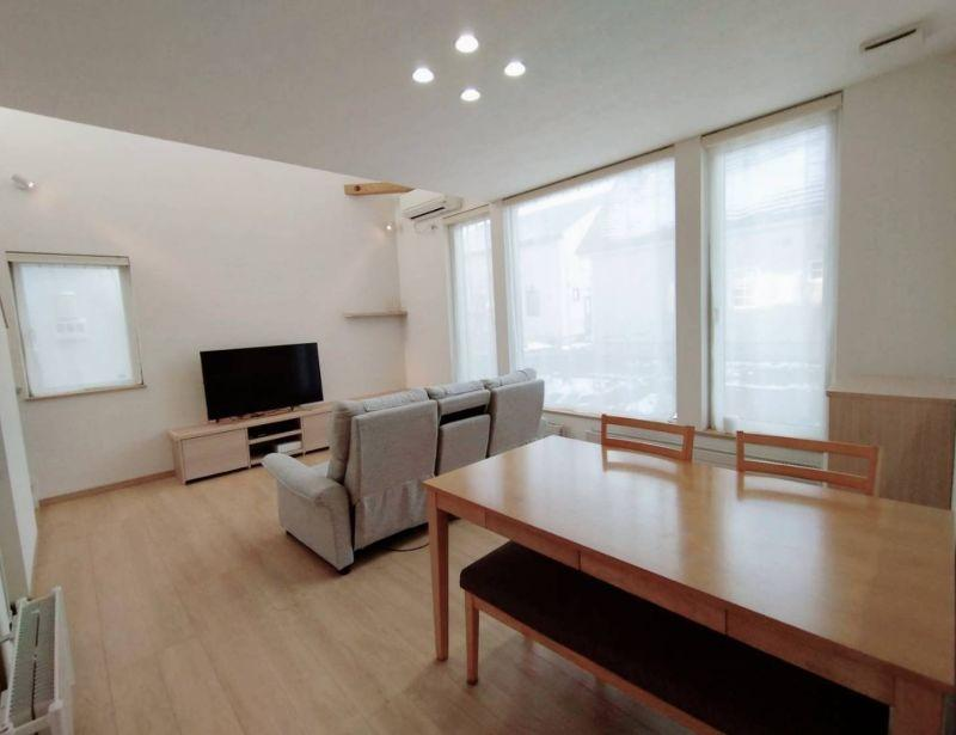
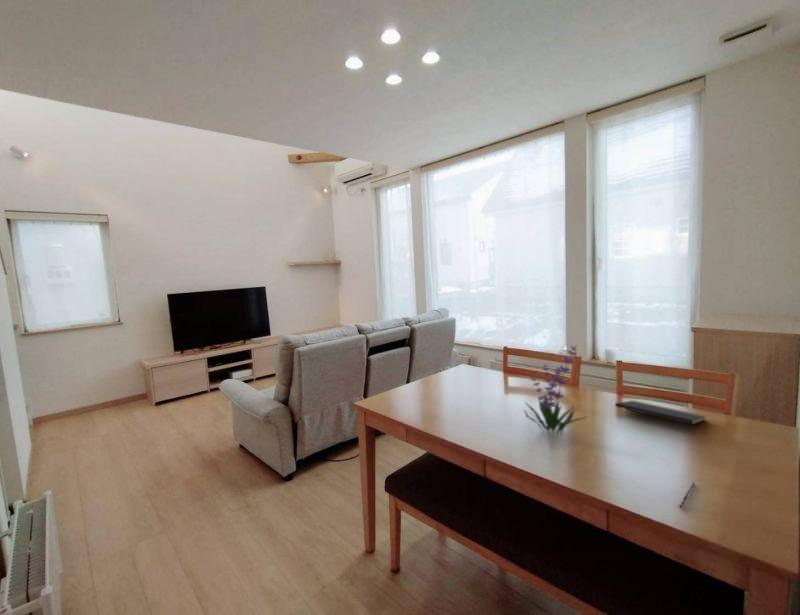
+ notepad [615,400,707,434]
+ pen [678,481,696,509]
+ plant [522,344,588,436]
